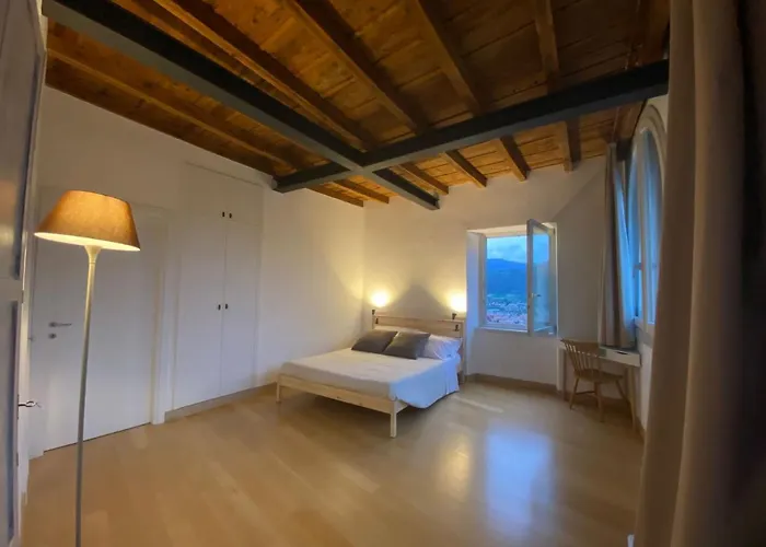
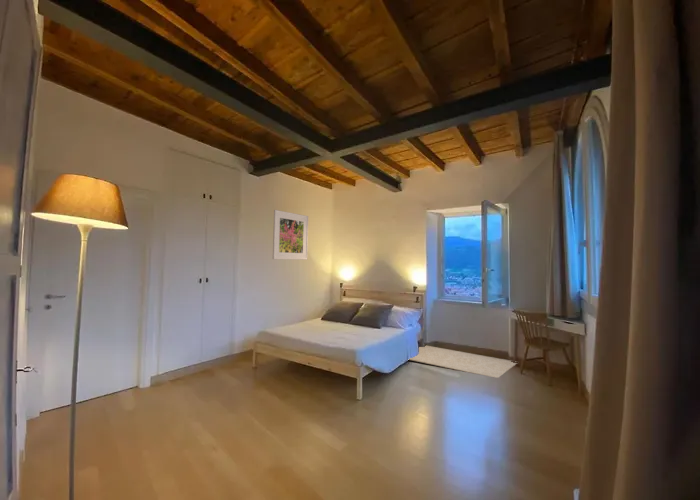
+ rug [408,345,518,379]
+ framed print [272,209,309,261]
